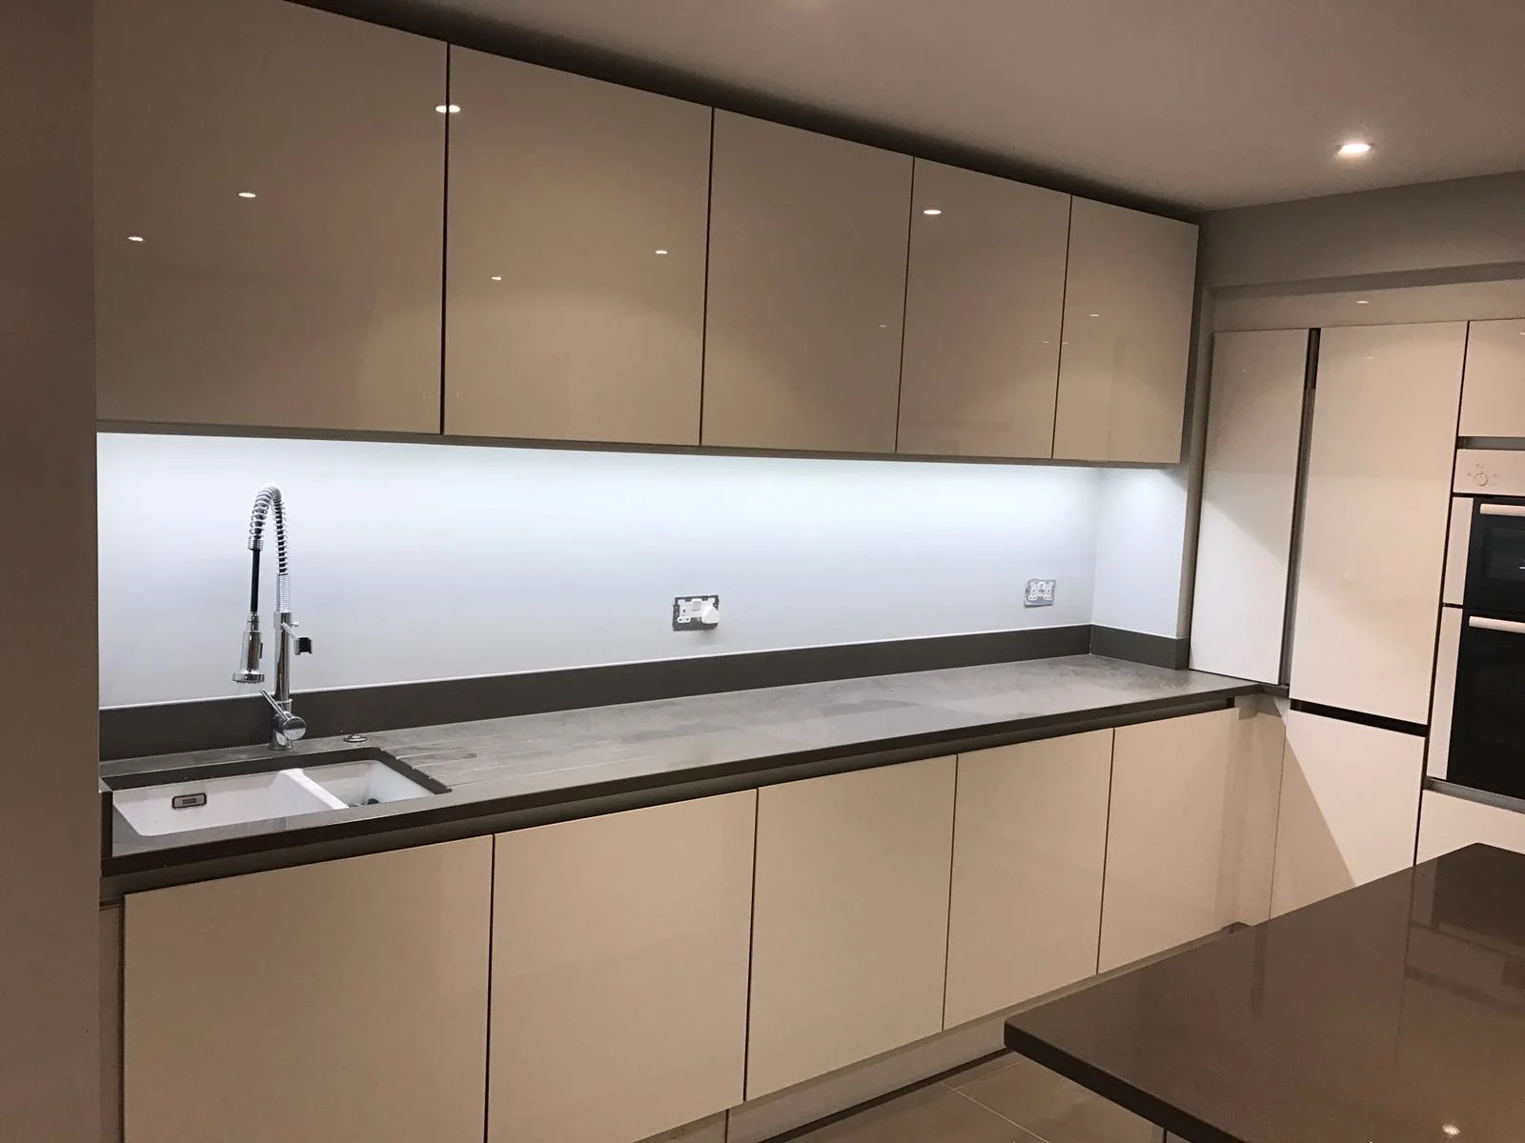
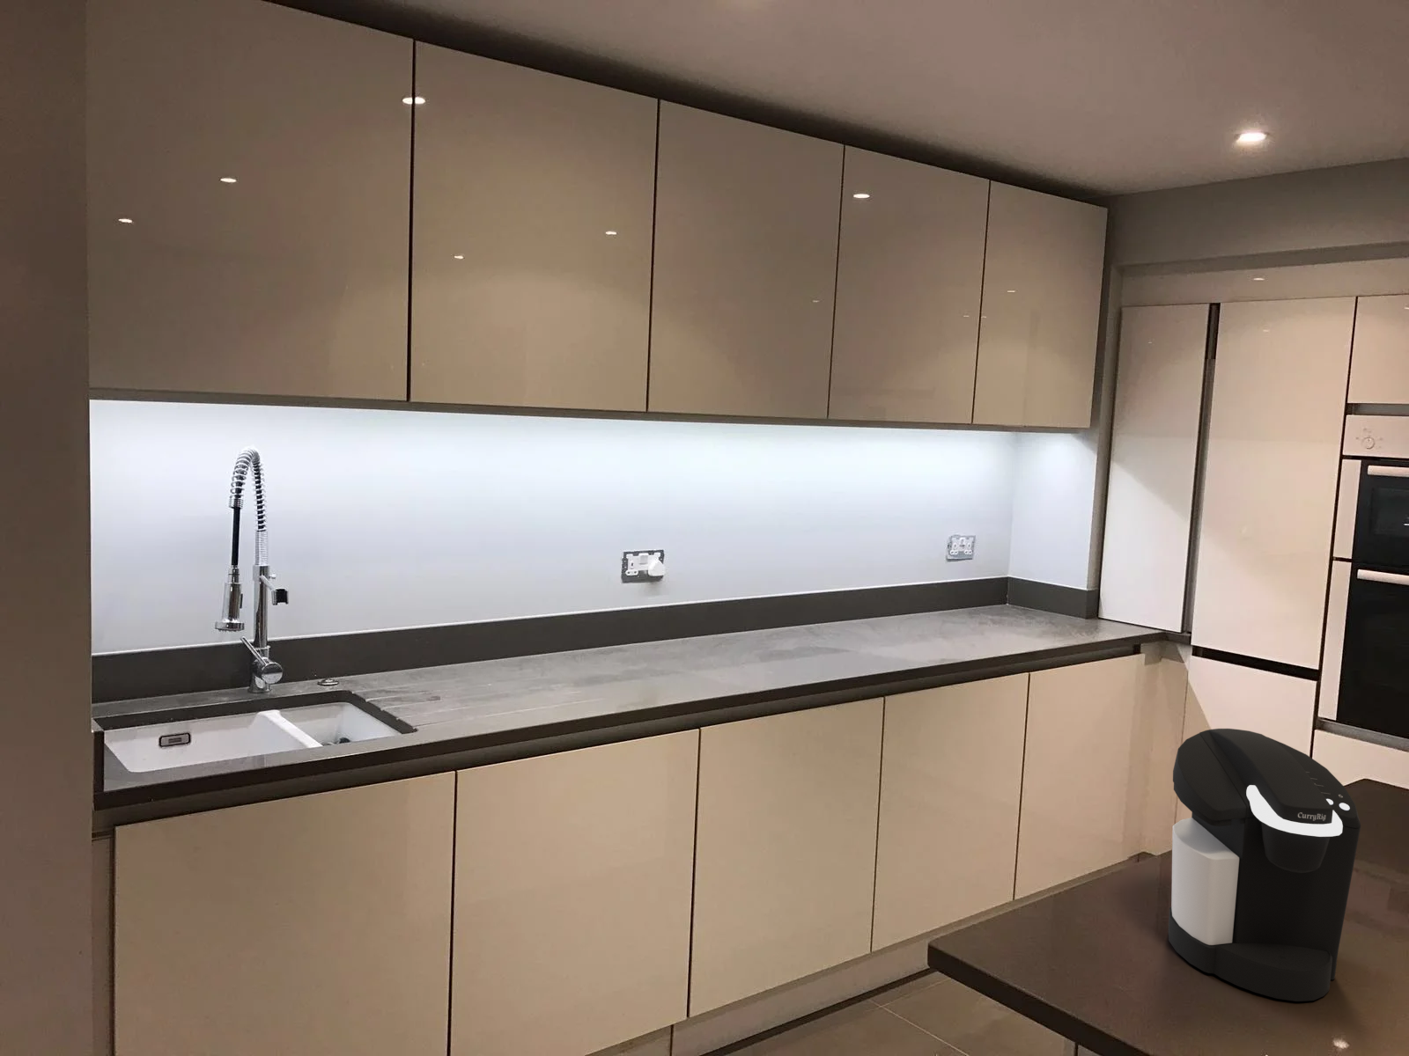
+ coffee maker [1168,728,1361,1003]
